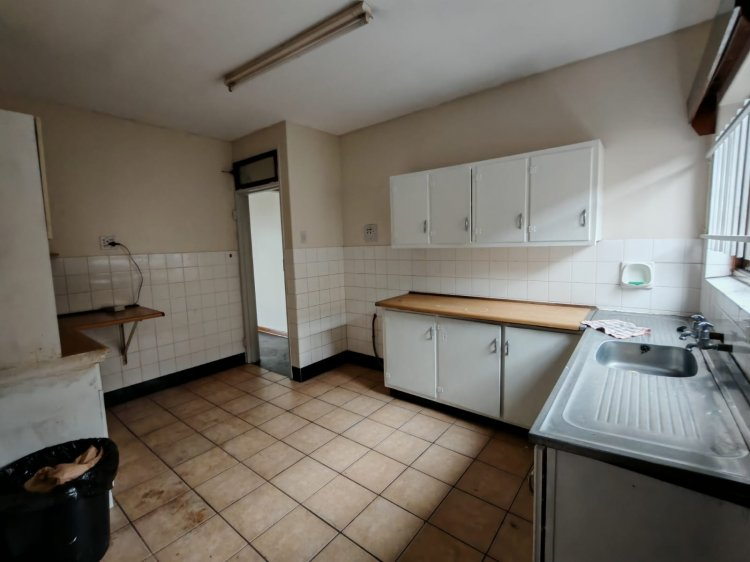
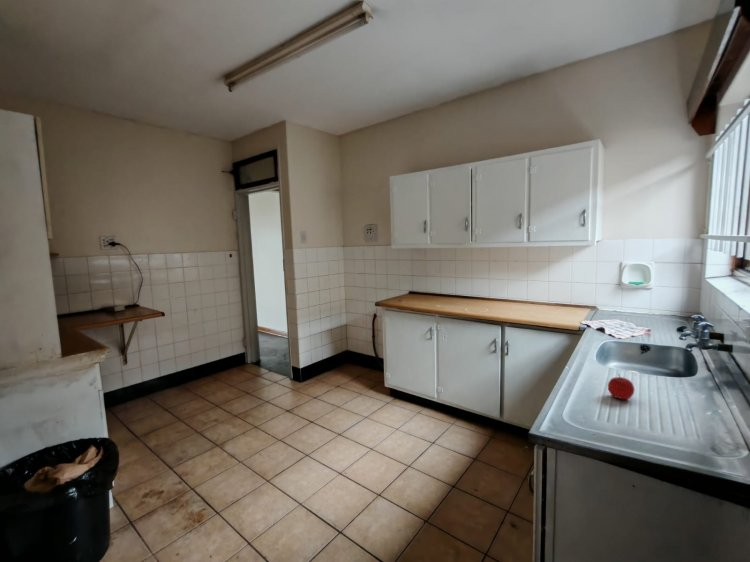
+ apple [607,374,636,400]
